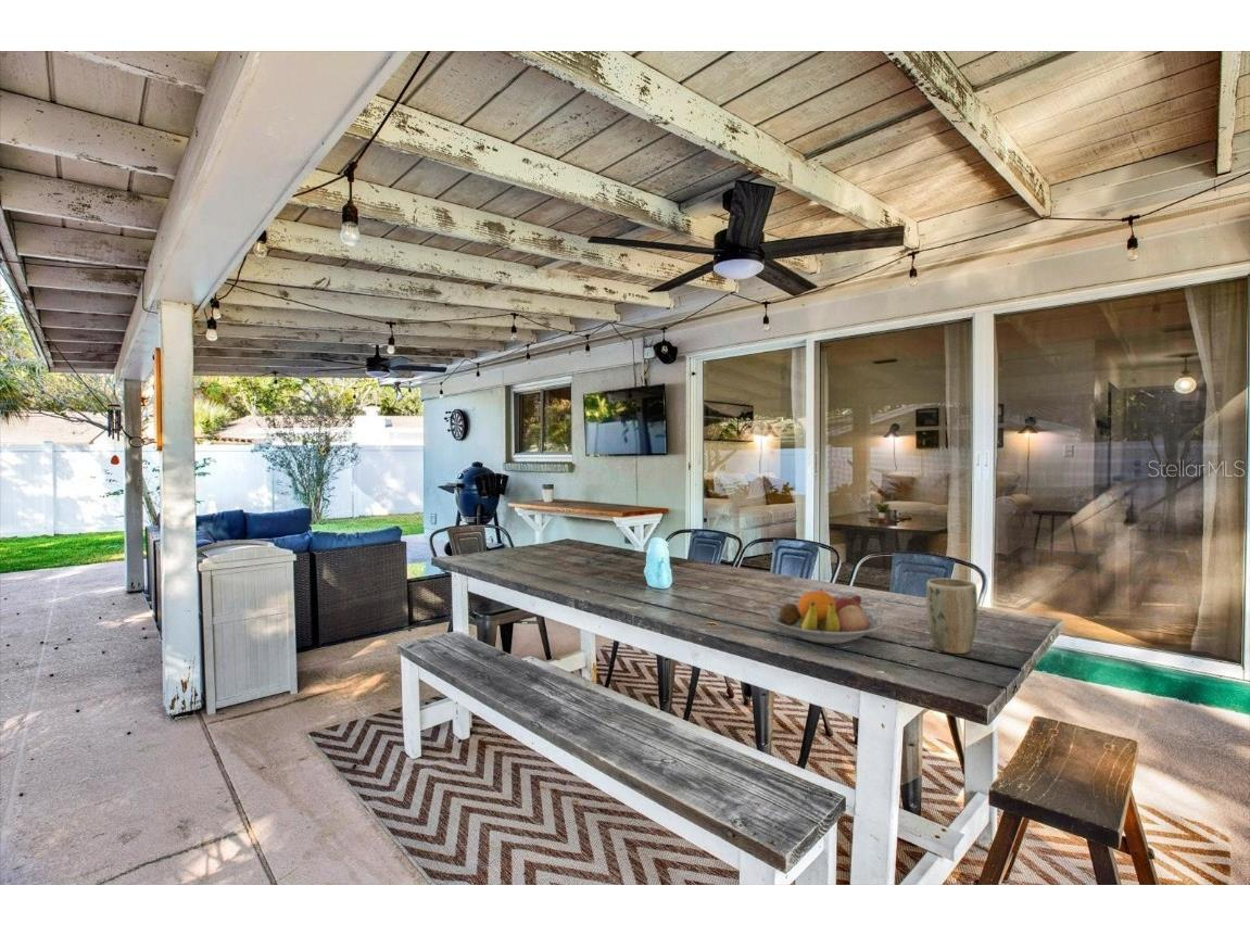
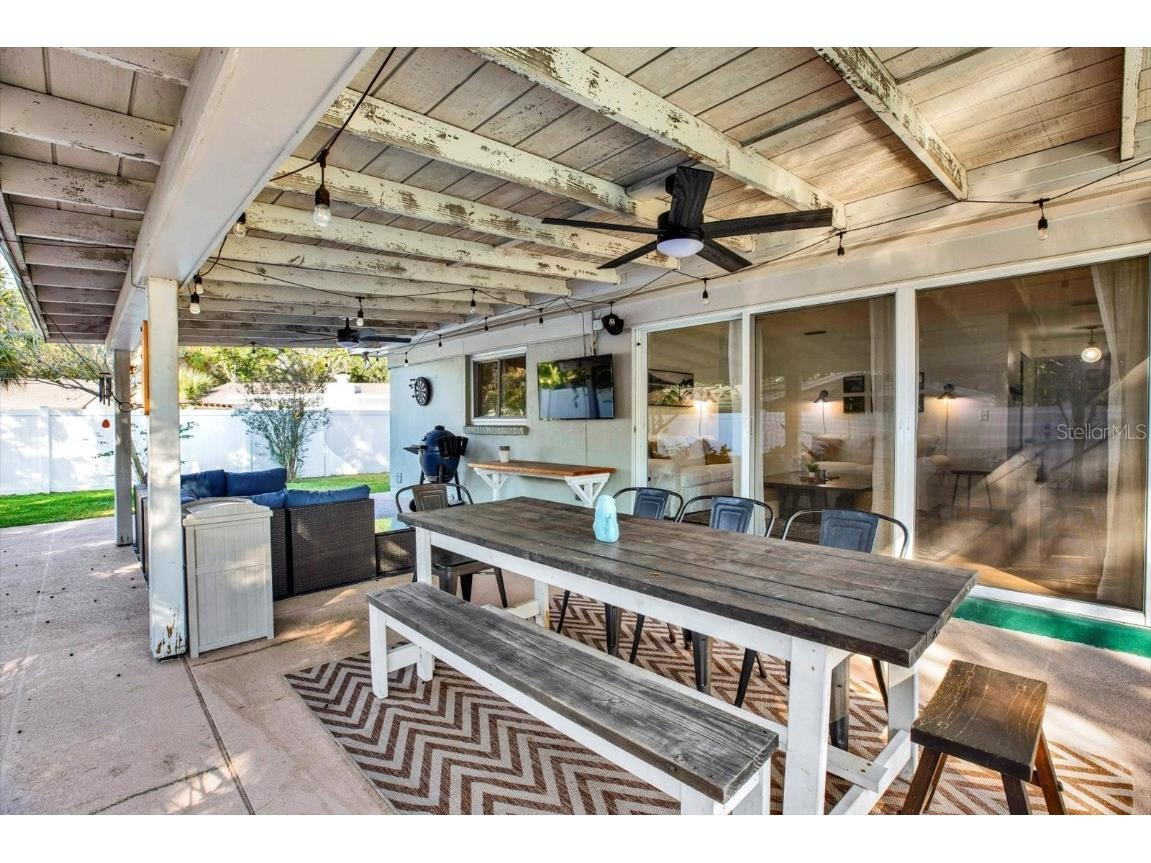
- plant pot [925,578,978,655]
- fruit bowl [767,587,885,645]
